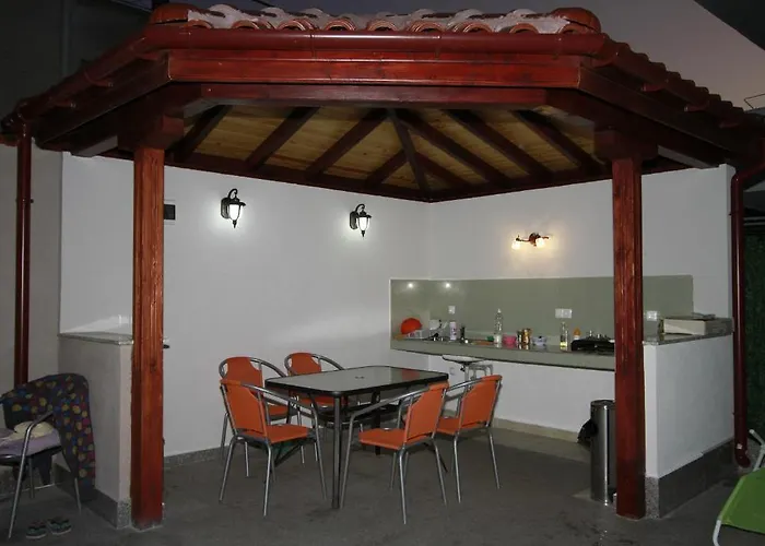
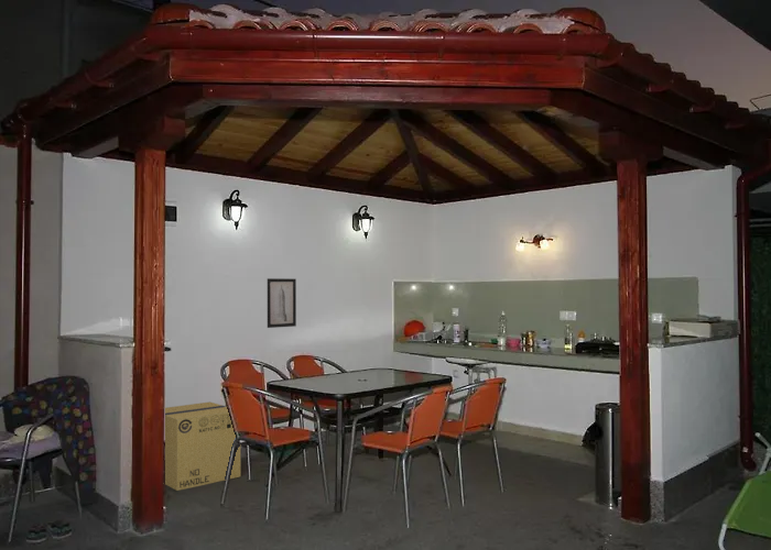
+ cardboard box [164,400,241,492]
+ wall art [267,277,297,329]
